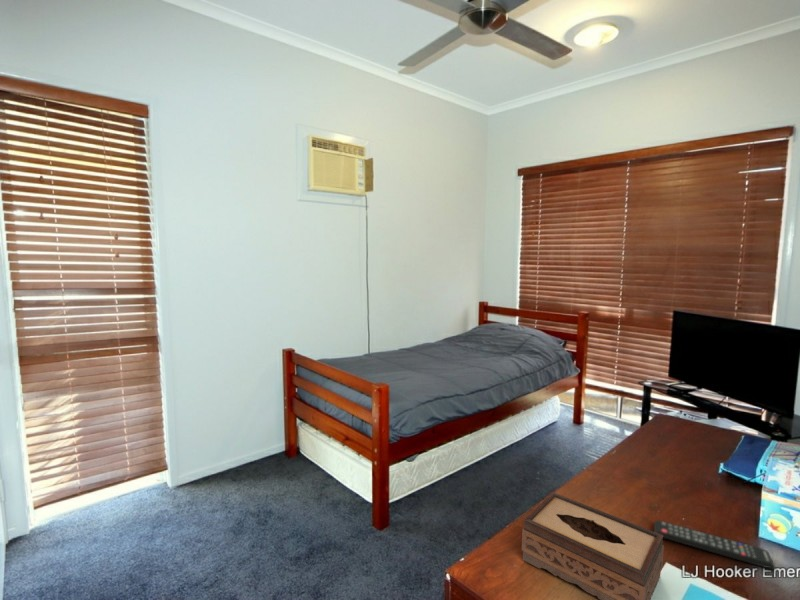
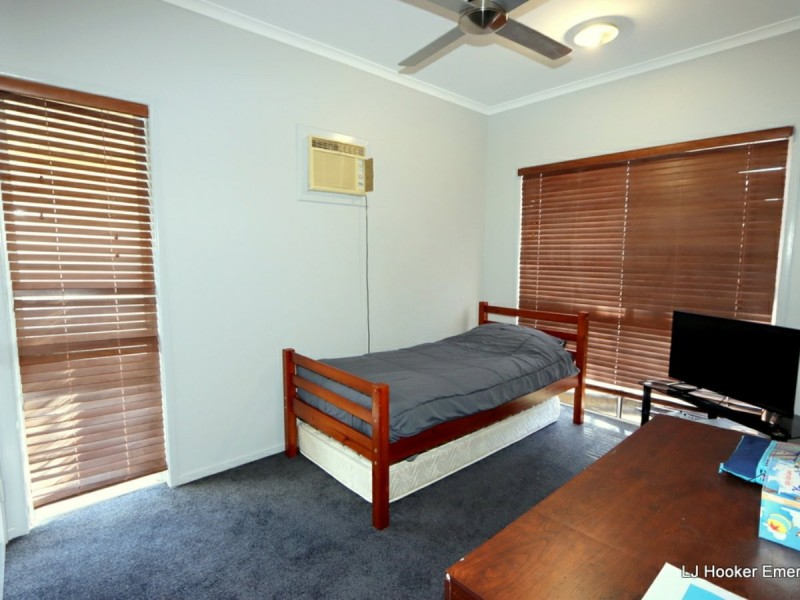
- tissue box [521,491,665,600]
- remote control [653,519,776,571]
